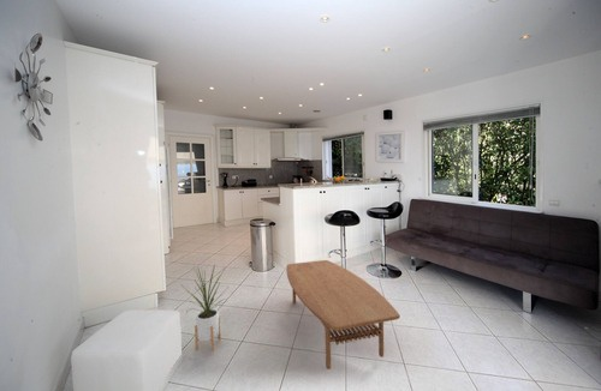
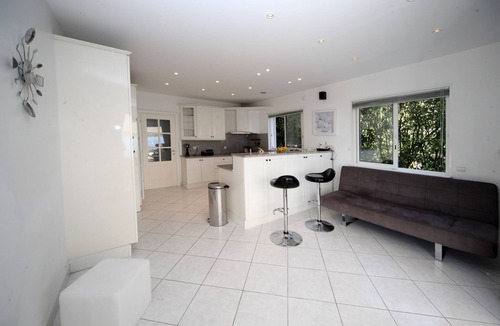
- coffee table [285,259,401,371]
- house plant [180,264,230,351]
